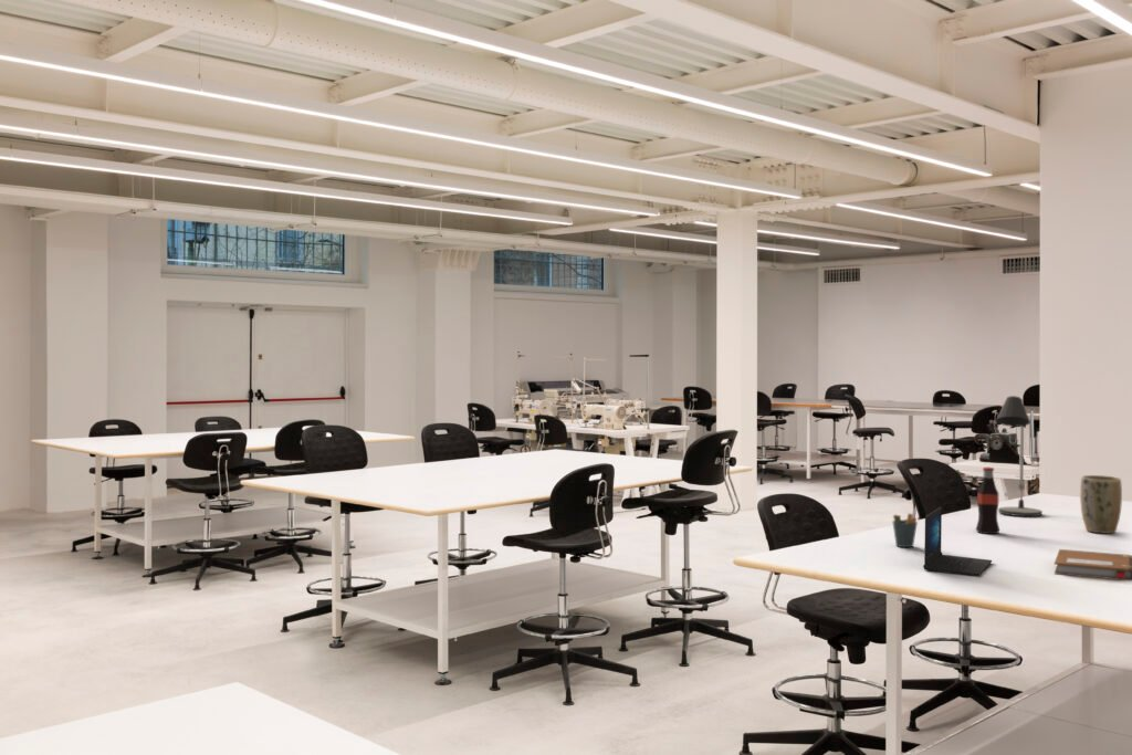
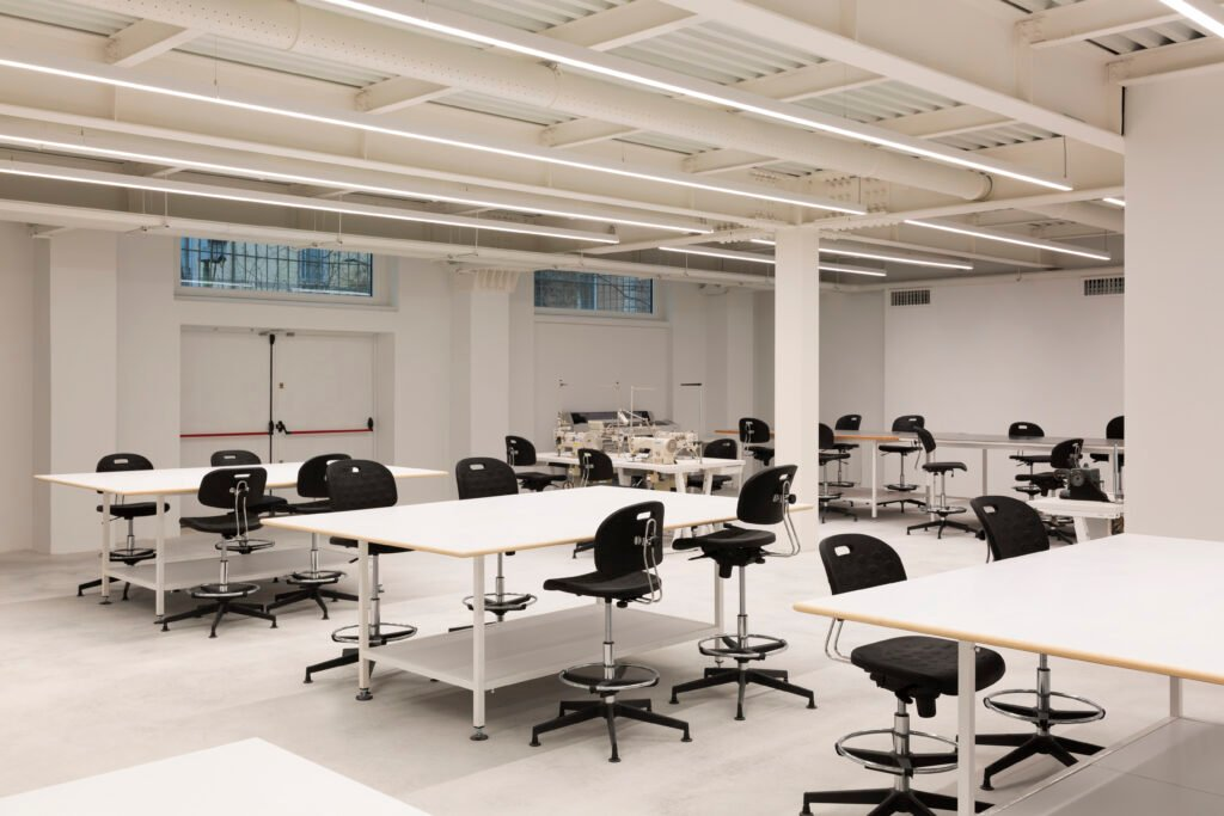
- pen holder [891,507,919,548]
- plant pot [1079,474,1123,535]
- notebook [1054,548,1132,581]
- desk lamp [995,395,1044,517]
- bottle [975,466,1000,535]
- laptop [922,506,993,577]
